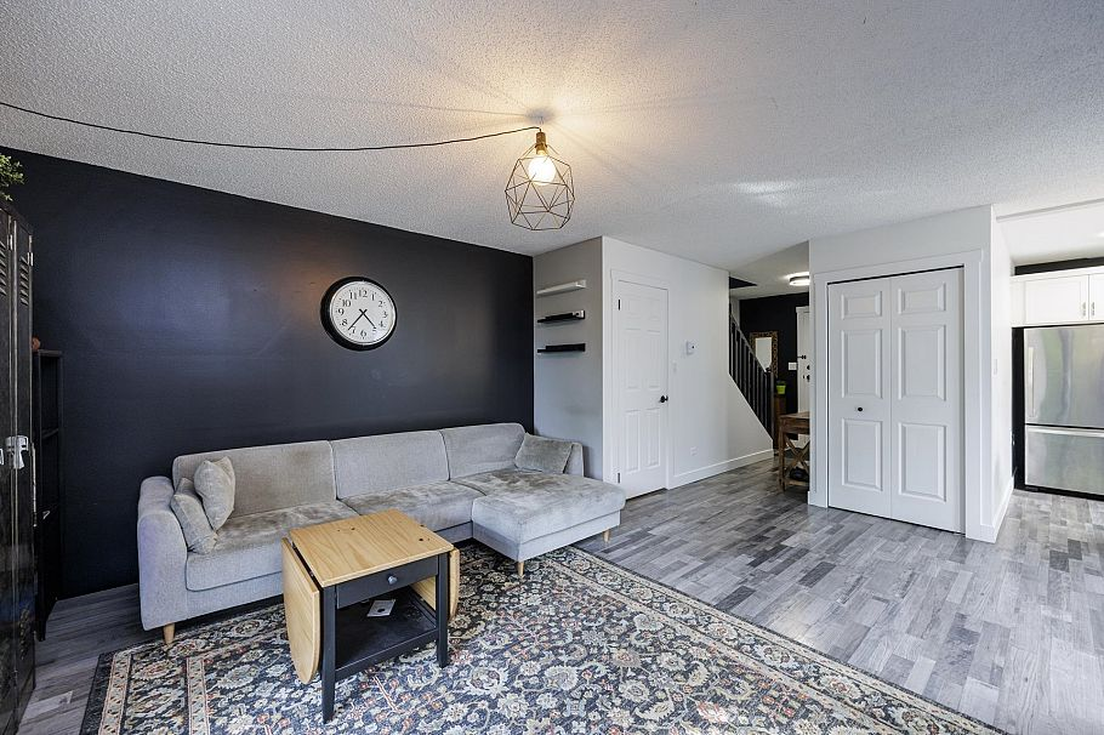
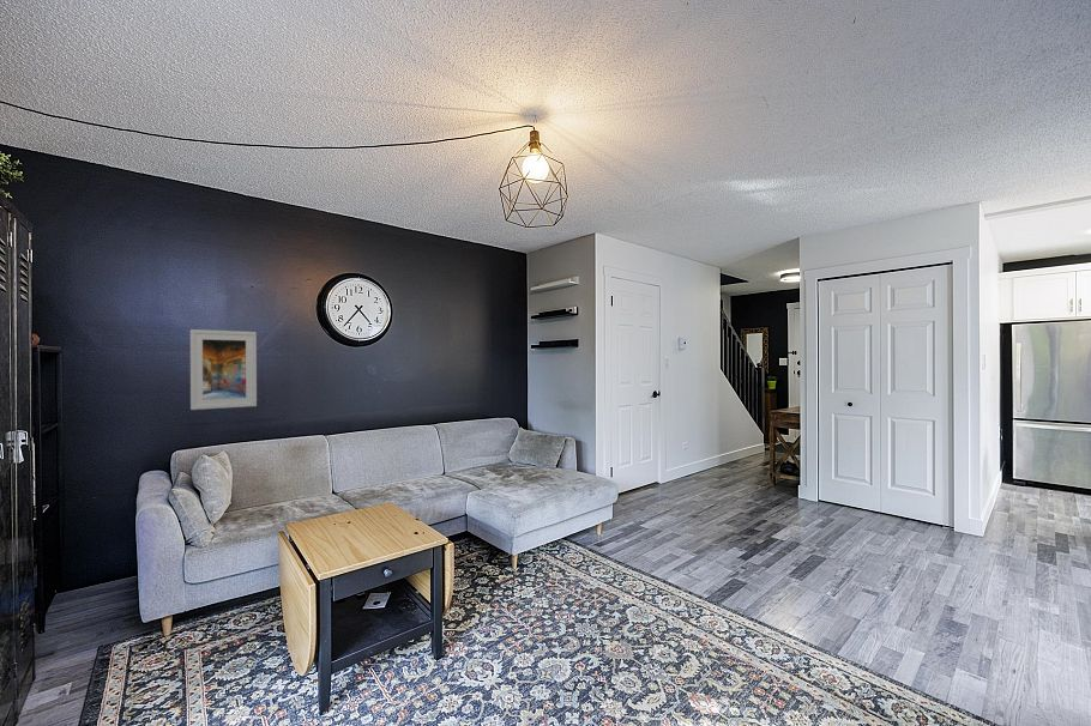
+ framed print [189,328,258,411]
